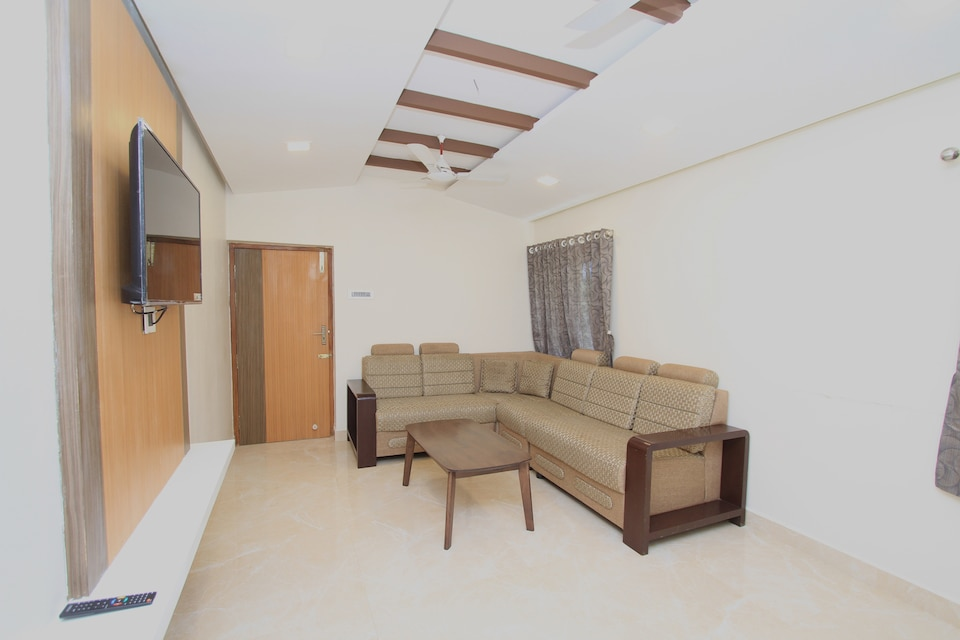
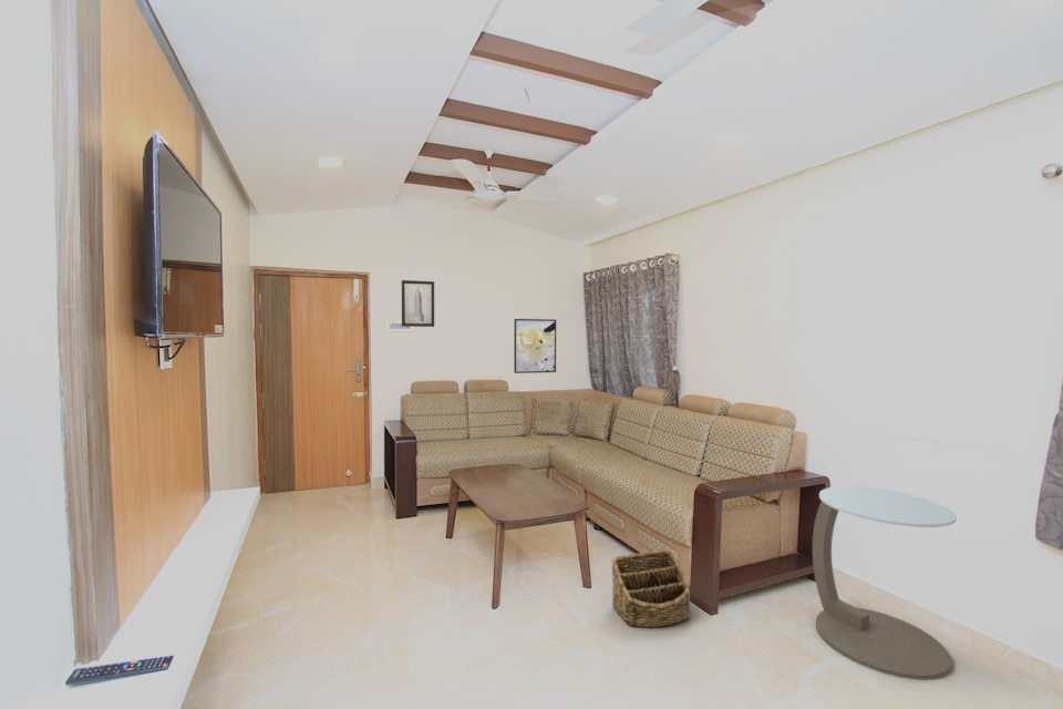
+ basket [611,548,691,628]
+ wall art [401,279,435,328]
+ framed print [513,318,557,374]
+ side table [812,485,958,681]
